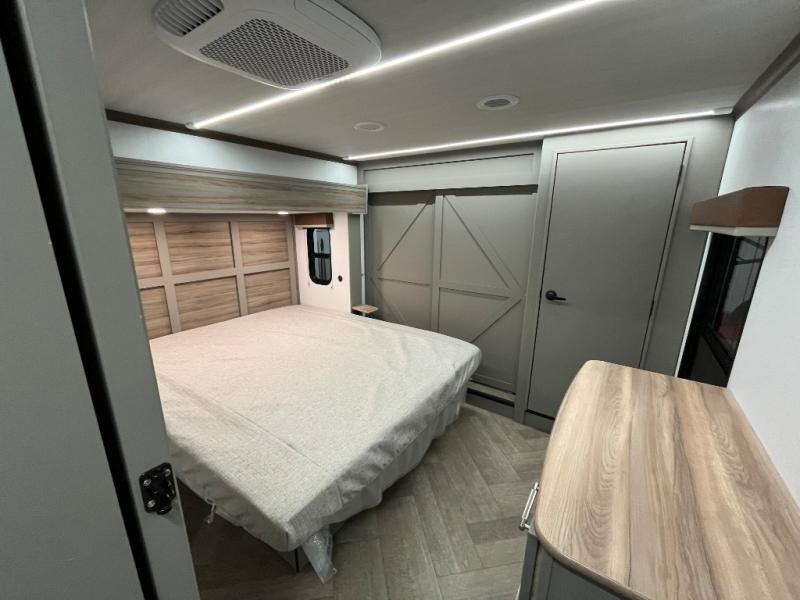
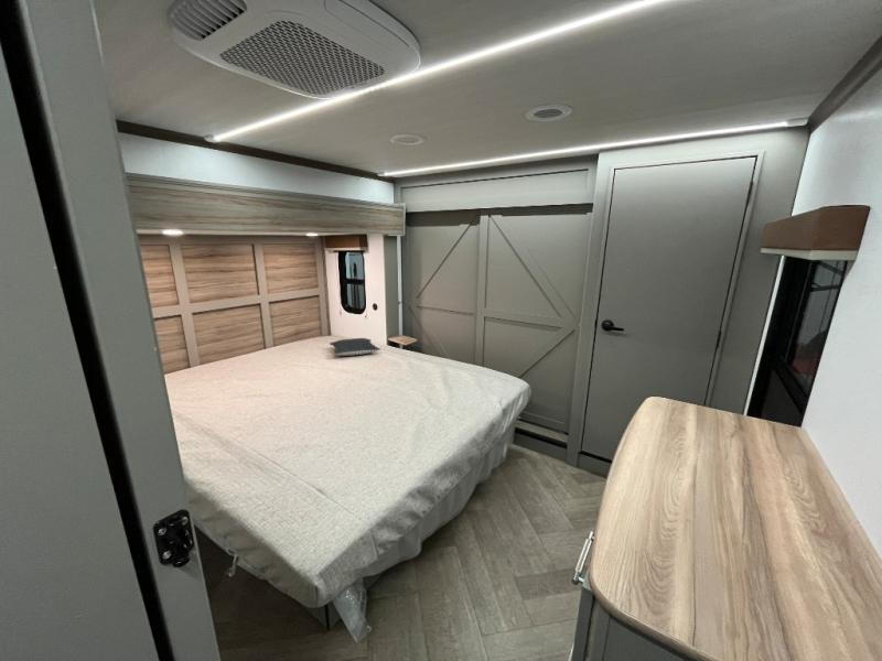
+ pillow [329,337,381,357]
